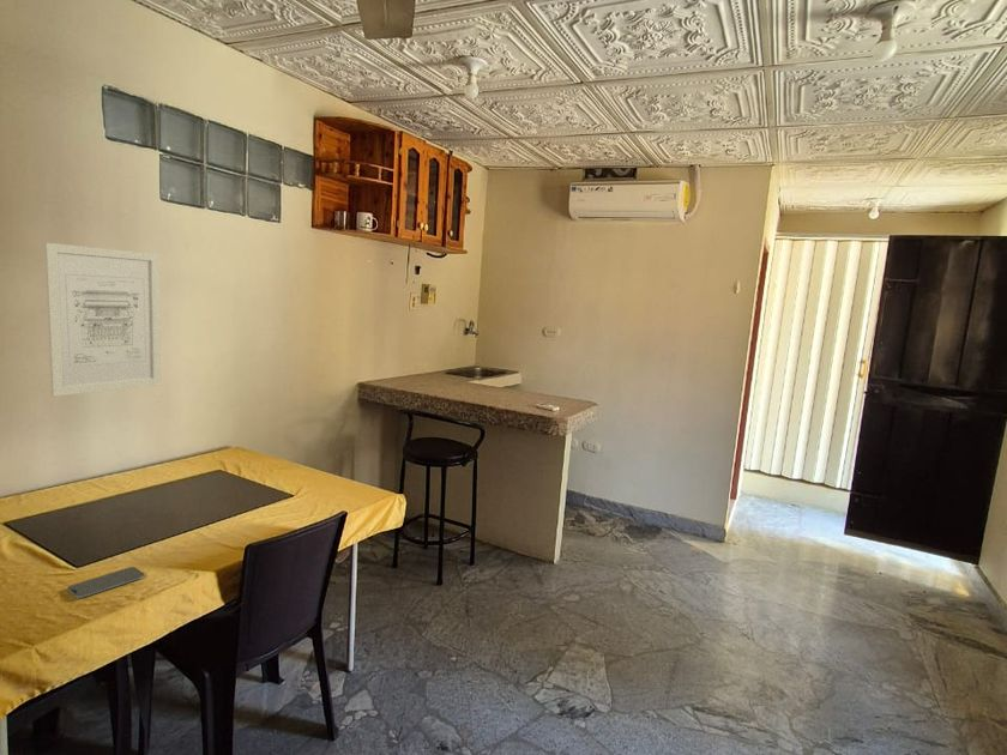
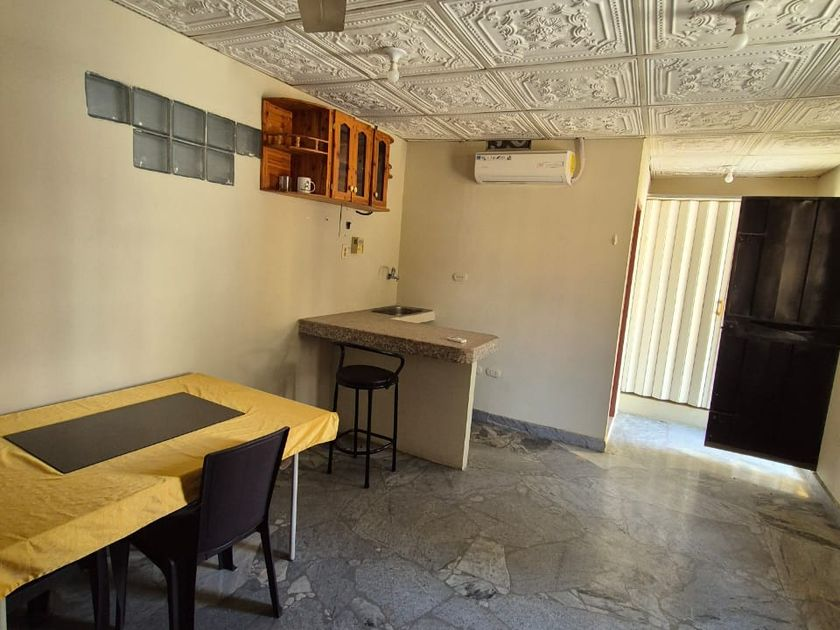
- smartphone [67,566,145,599]
- wall art [43,242,162,397]
